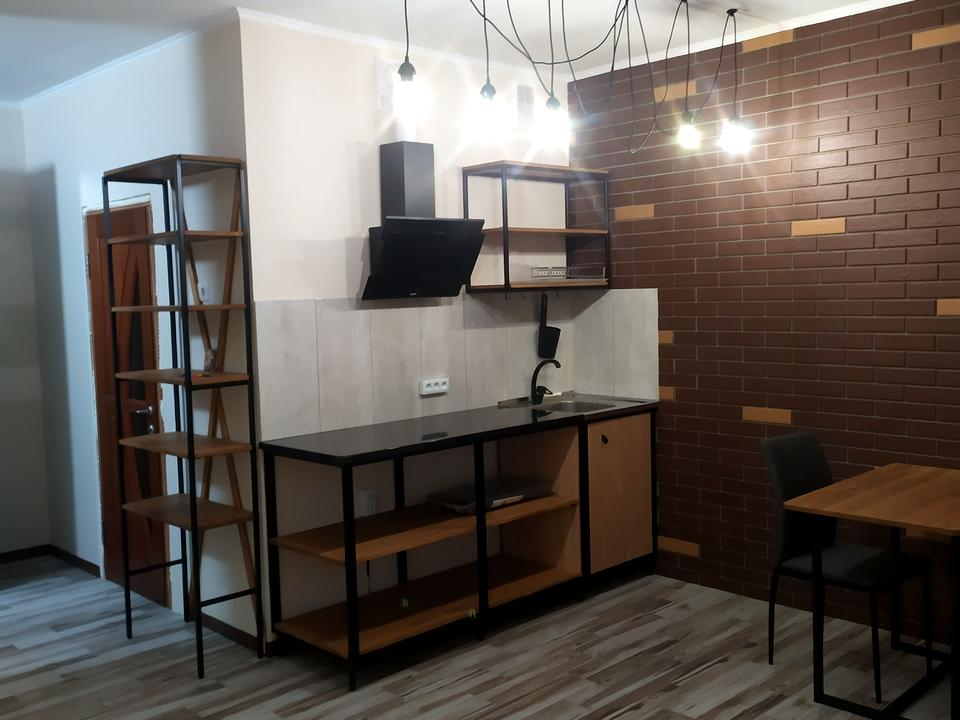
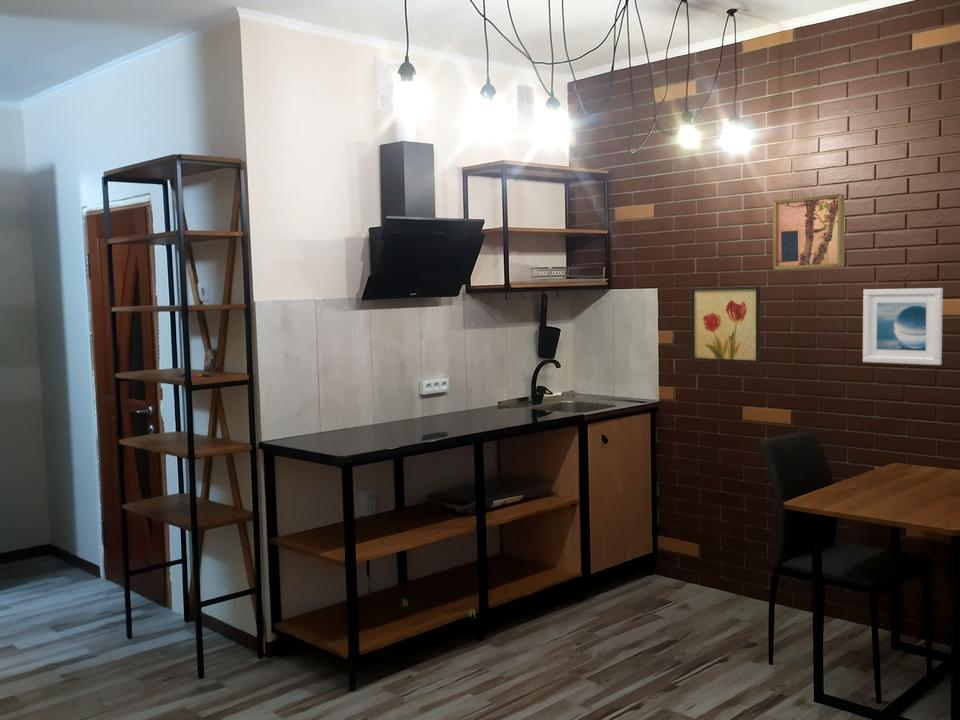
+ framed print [862,287,944,366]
+ wall art [772,193,846,270]
+ wall art [690,285,761,364]
